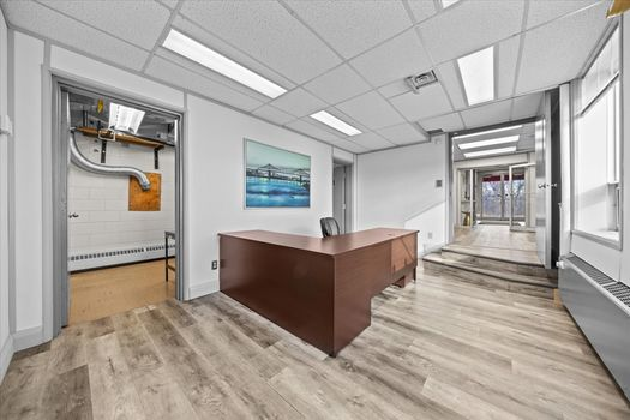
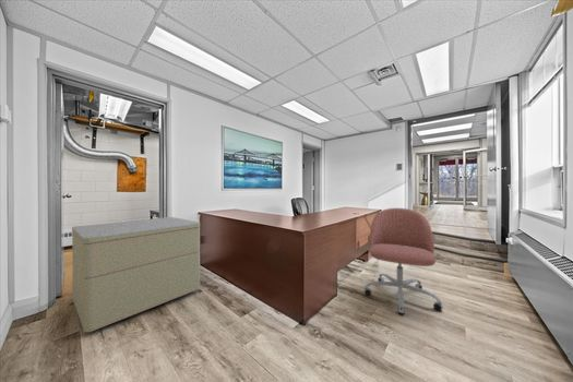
+ office chair [362,207,444,315]
+ nightstand [71,216,201,333]
